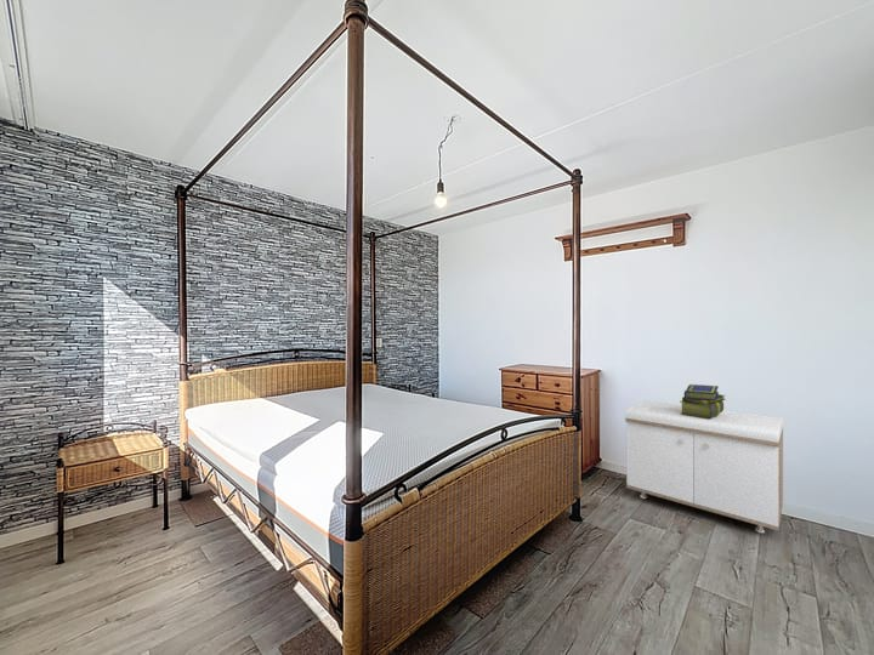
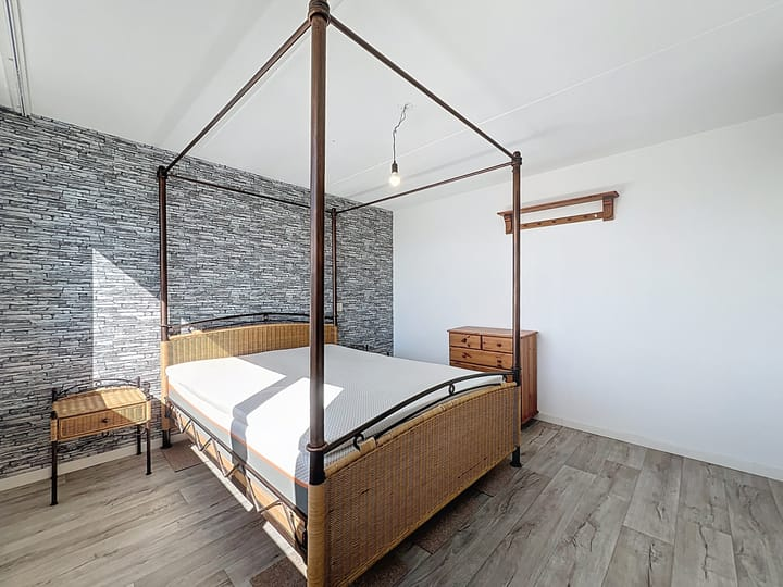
- stack of books [679,383,727,420]
- storage bench [624,399,784,535]
